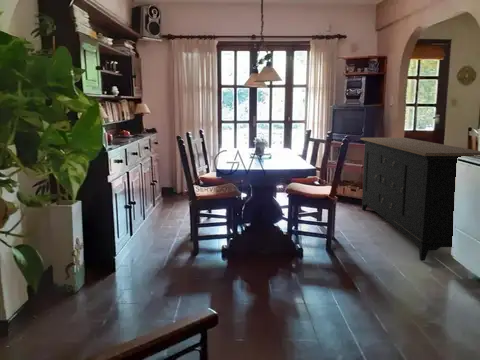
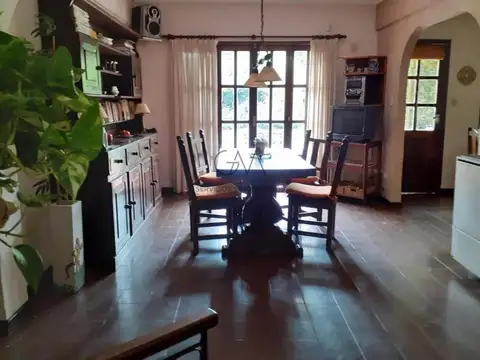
- sideboard [360,137,480,262]
